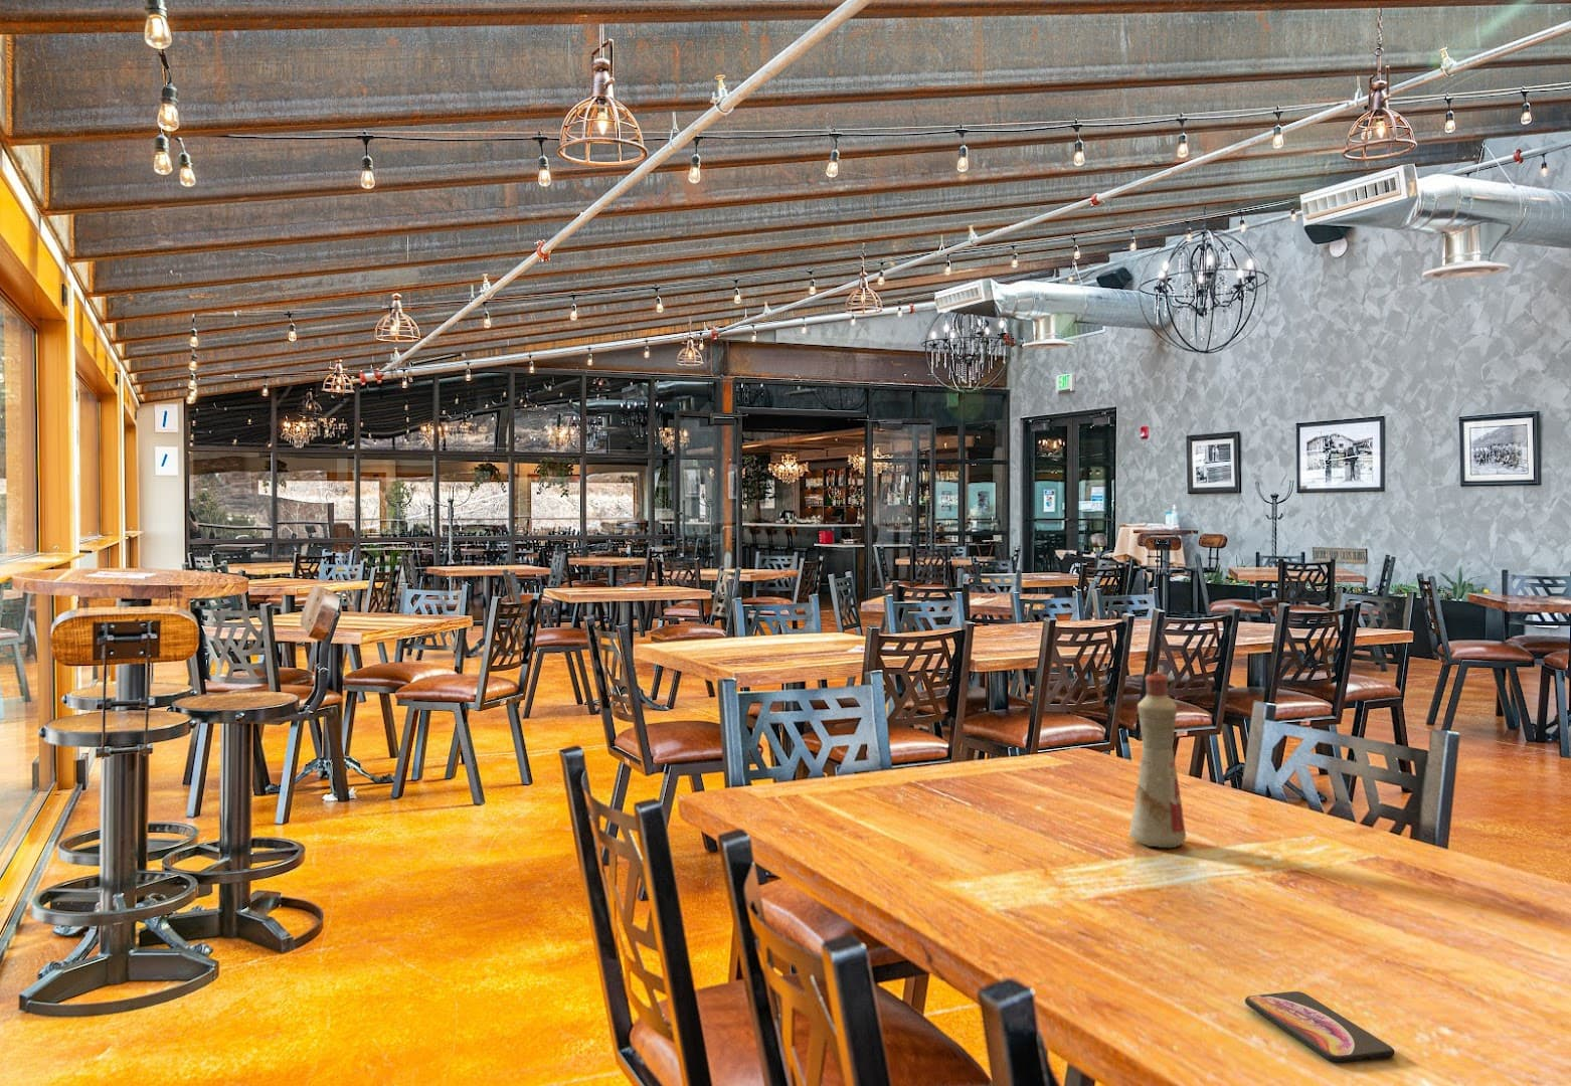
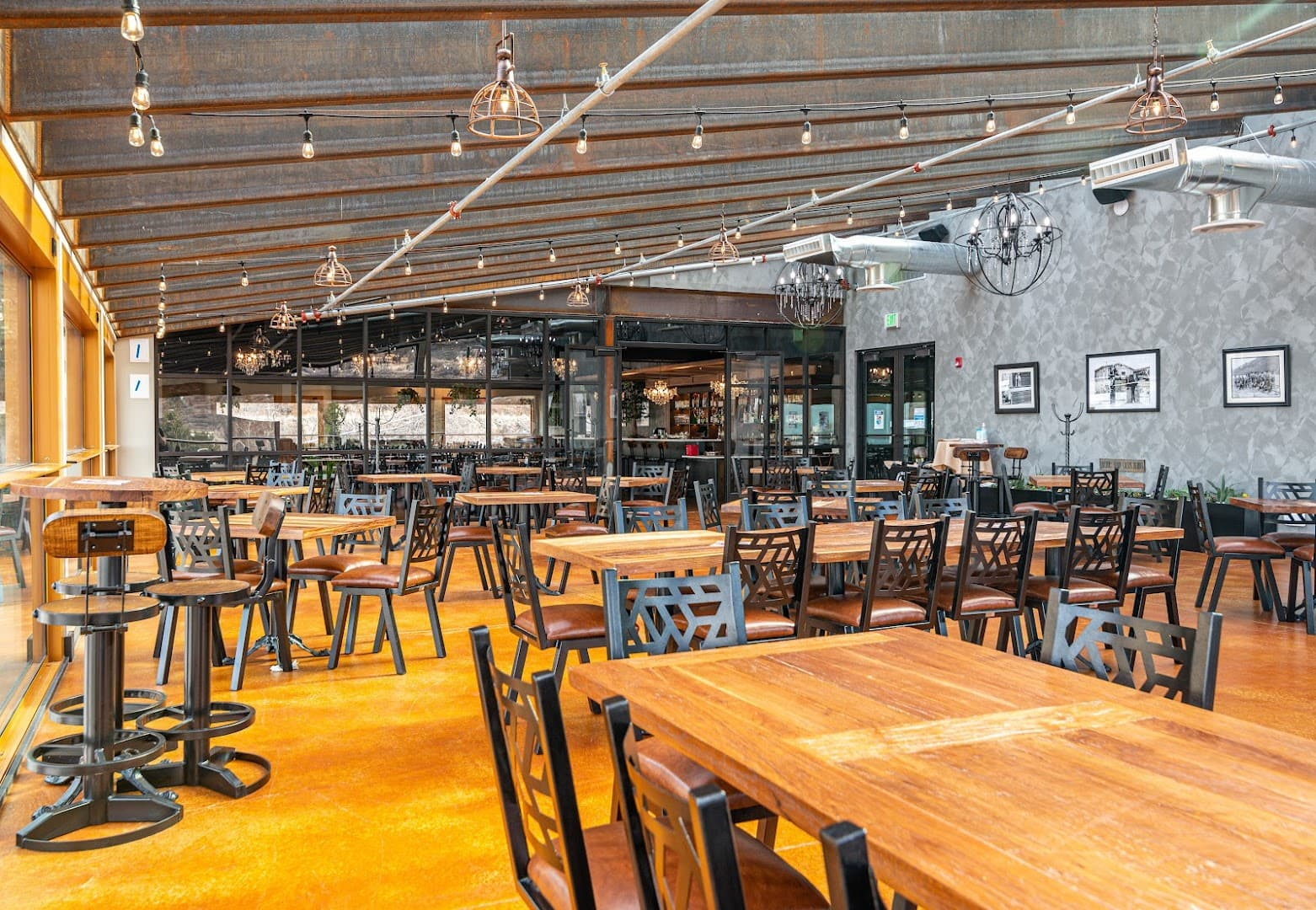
- smartphone [1244,991,1396,1065]
- bottle [1128,671,1187,850]
